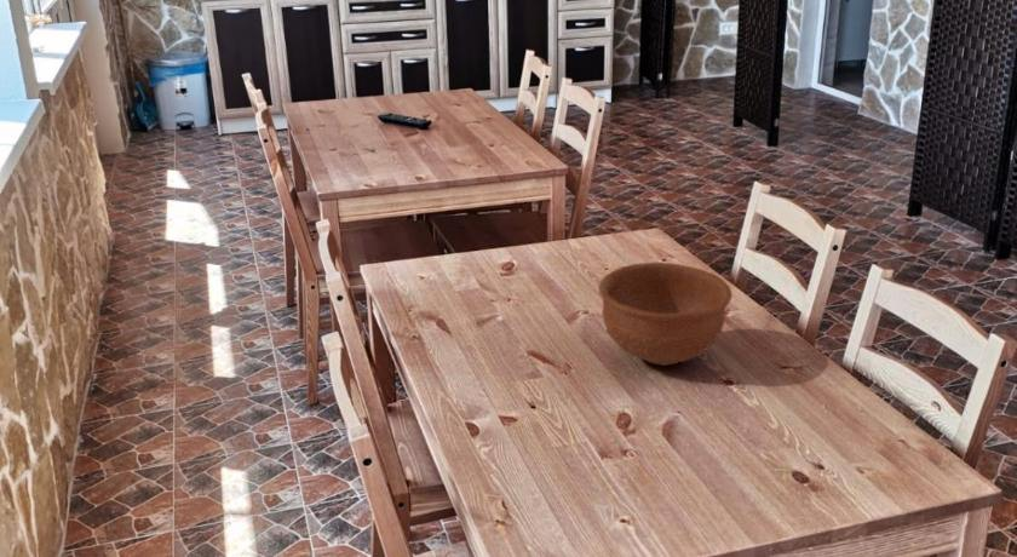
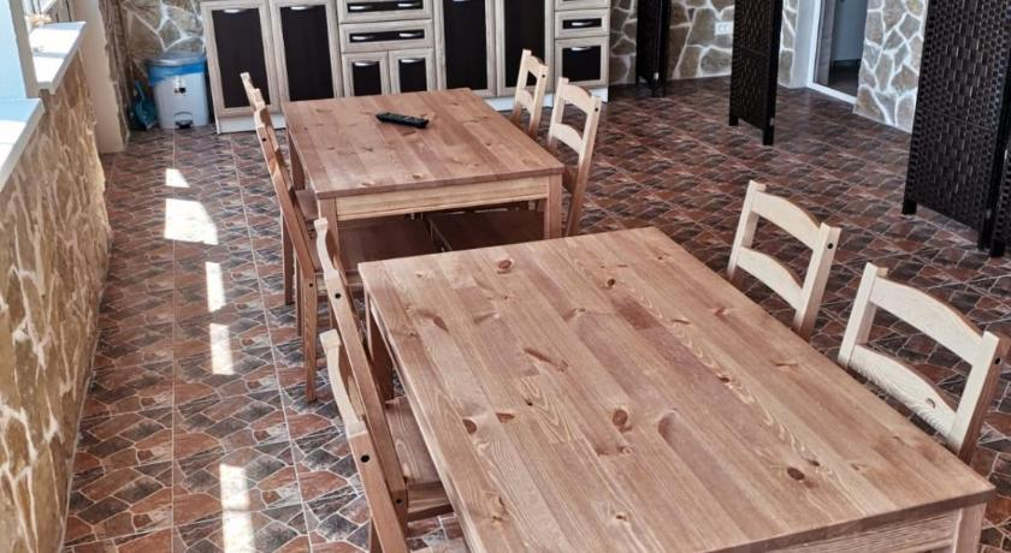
- bowl [597,262,734,367]
